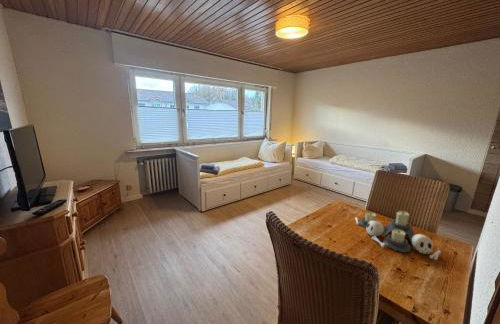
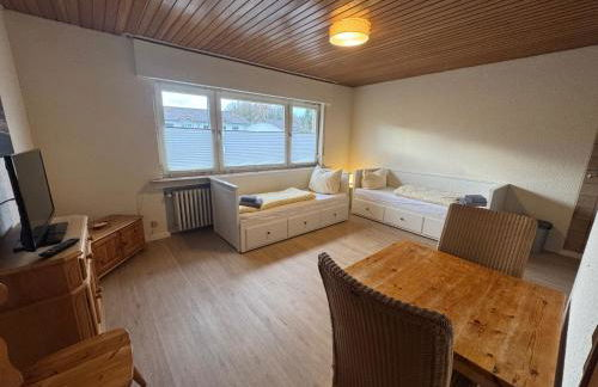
- candle holder [354,210,442,261]
